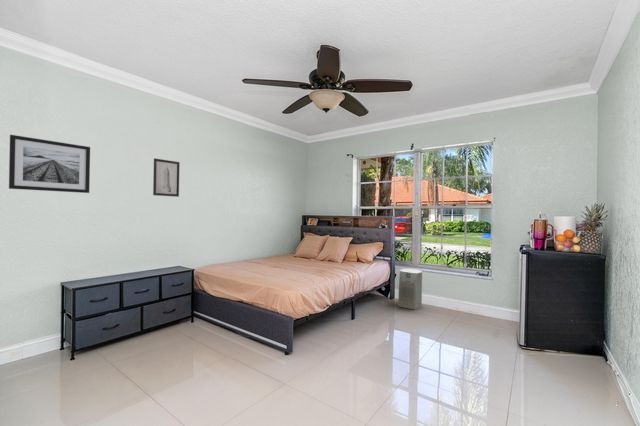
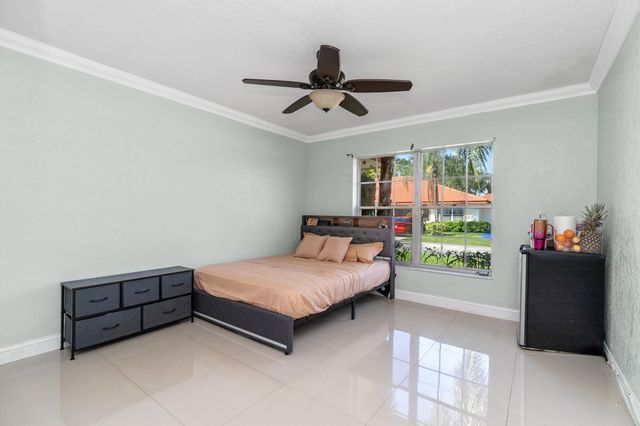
- wall art [8,134,91,194]
- wall art [152,157,181,198]
- fan [397,268,423,311]
